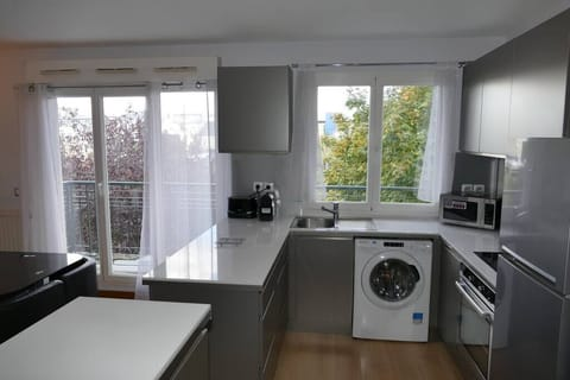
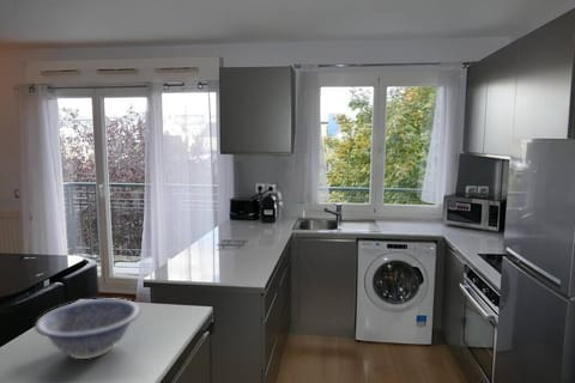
+ decorative bowl [34,298,141,360]
